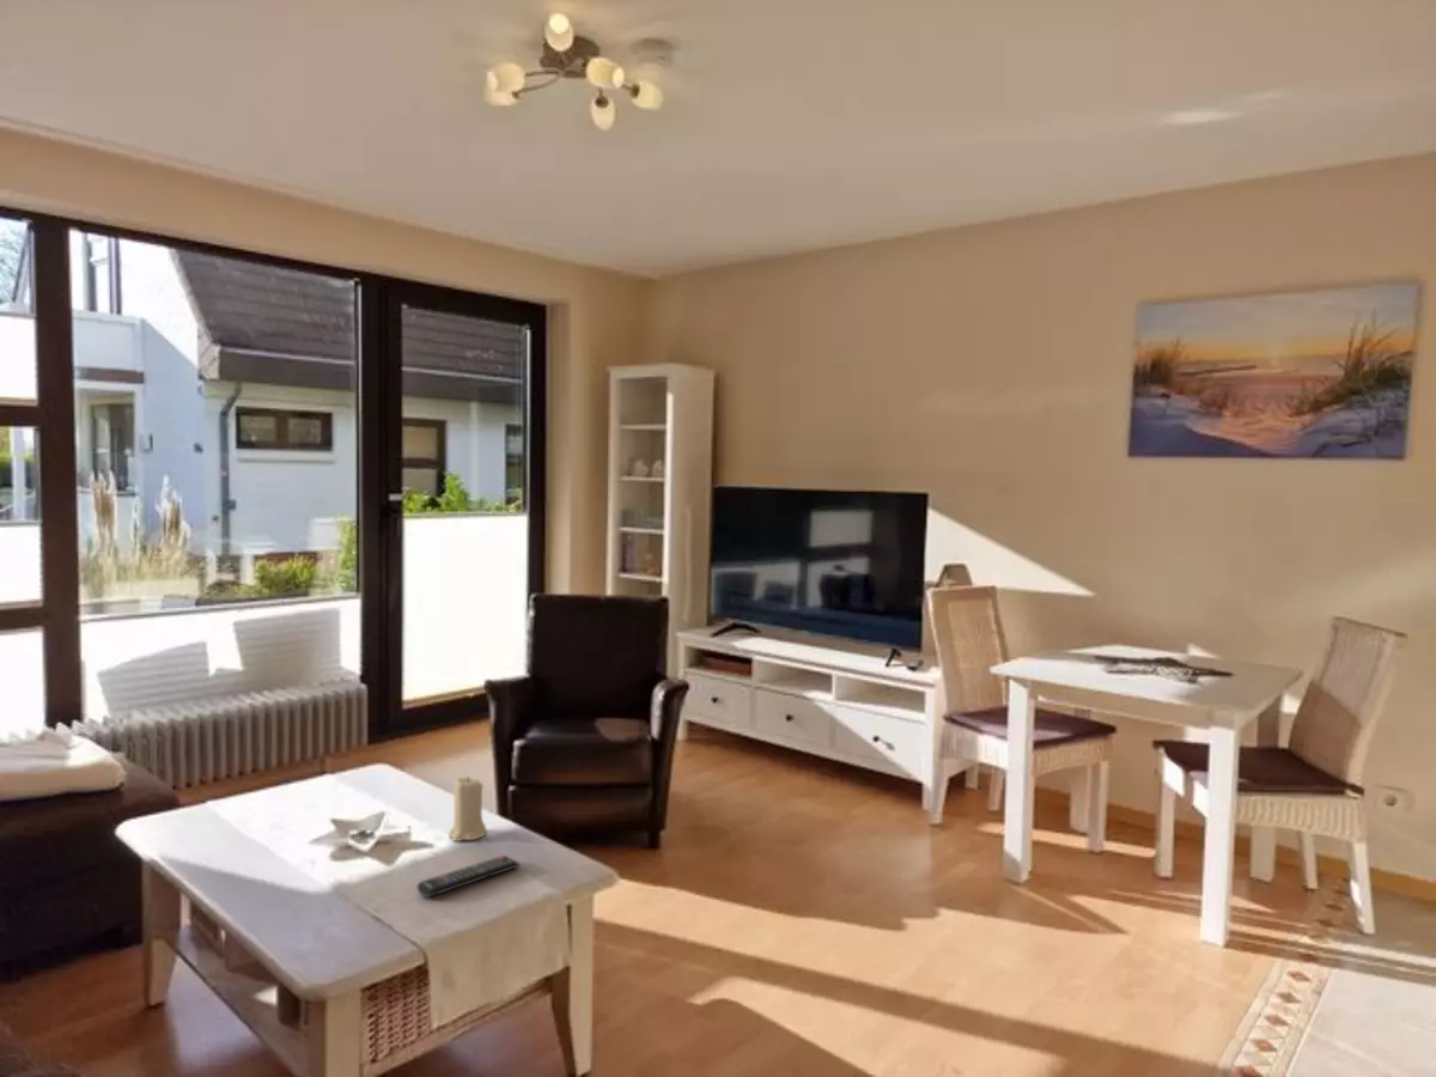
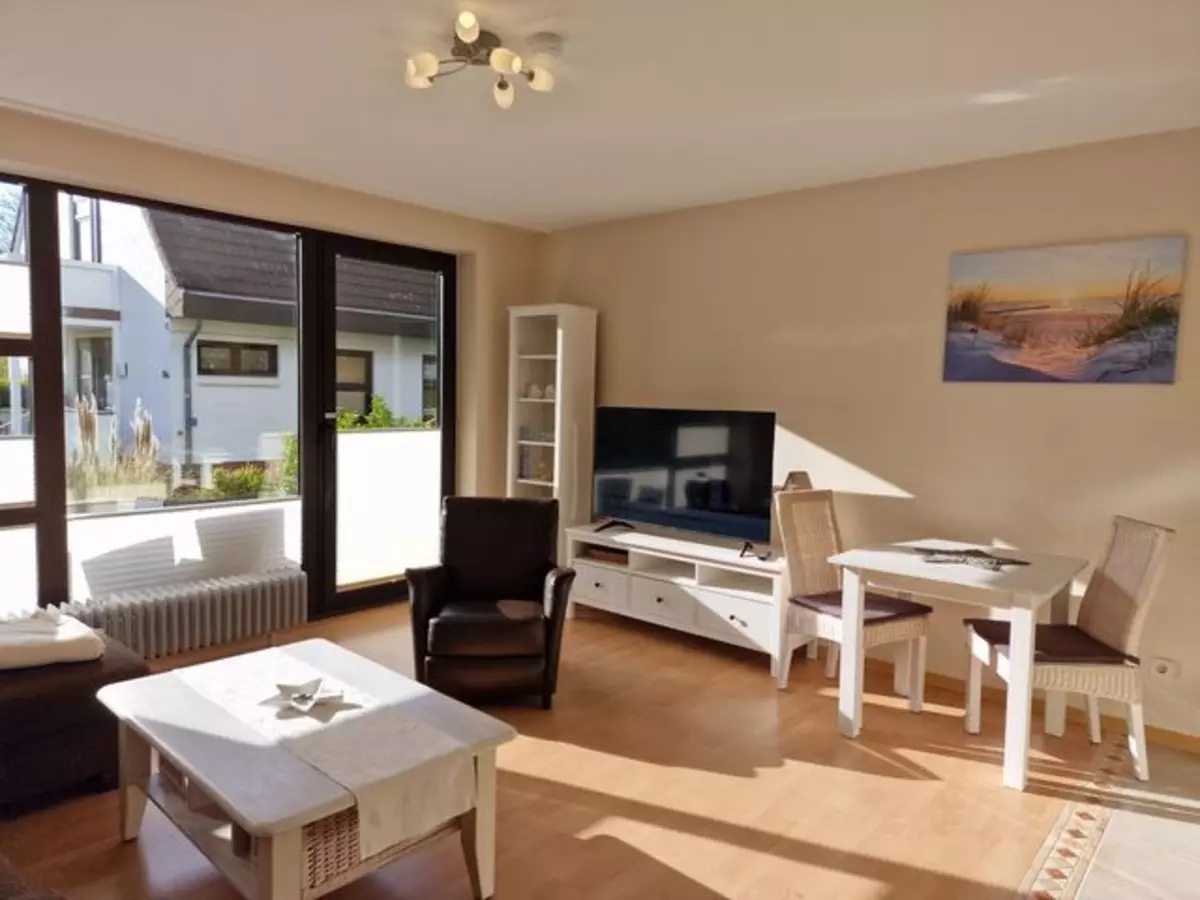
- candle [448,775,488,842]
- remote control [415,854,521,899]
